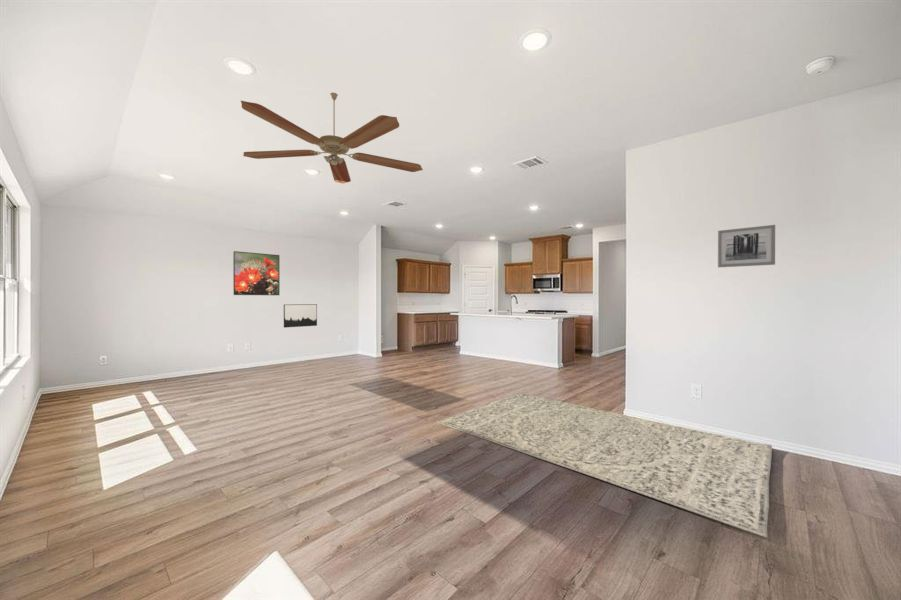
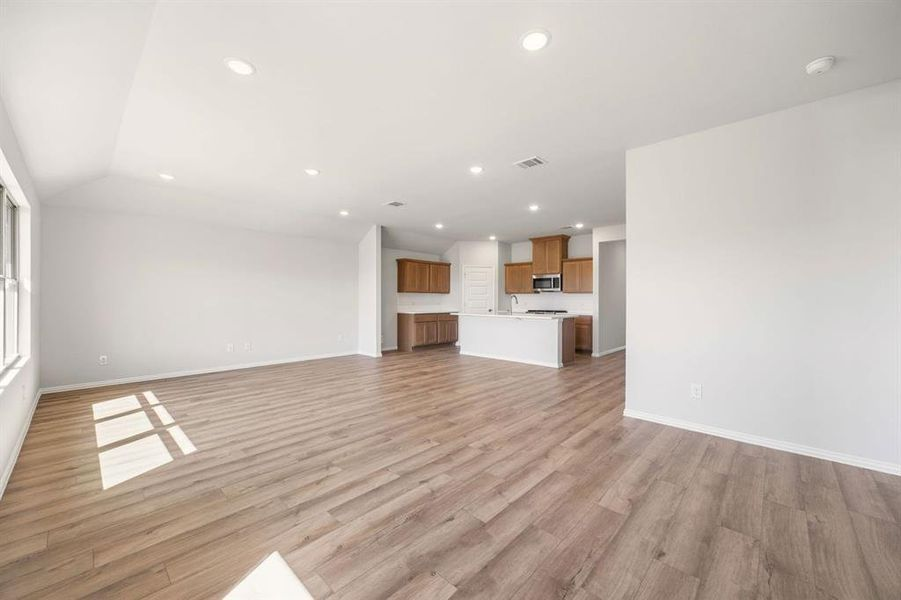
- ceiling fan [240,92,424,185]
- rug [435,392,773,539]
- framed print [232,250,281,296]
- wall art [283,303,318,329]
- wall art [717,224,776,268]
